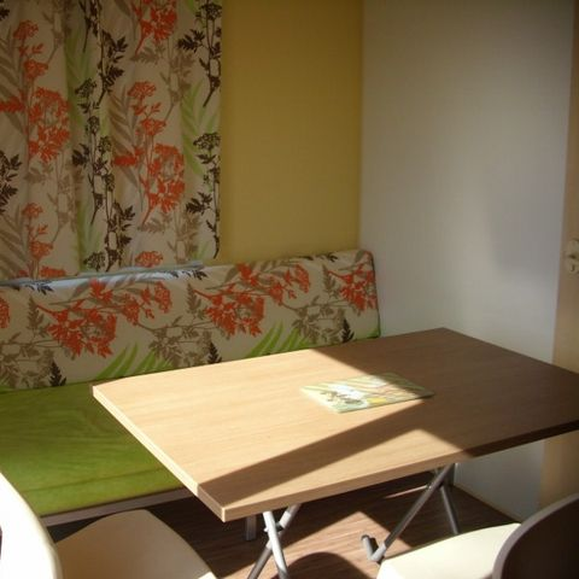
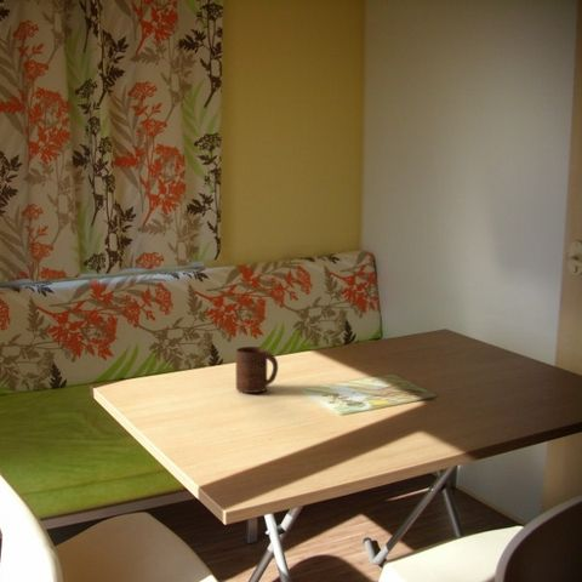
+ cup [235,346,279,394]
